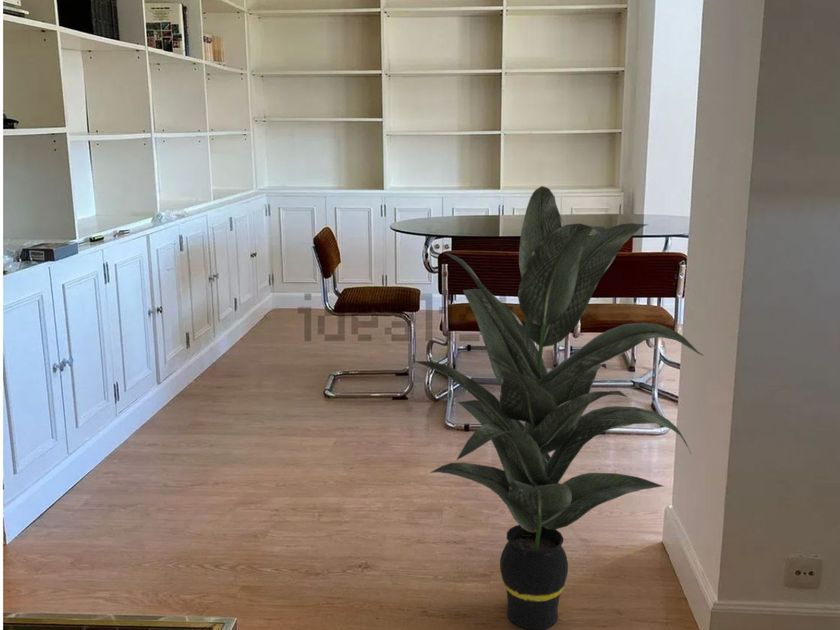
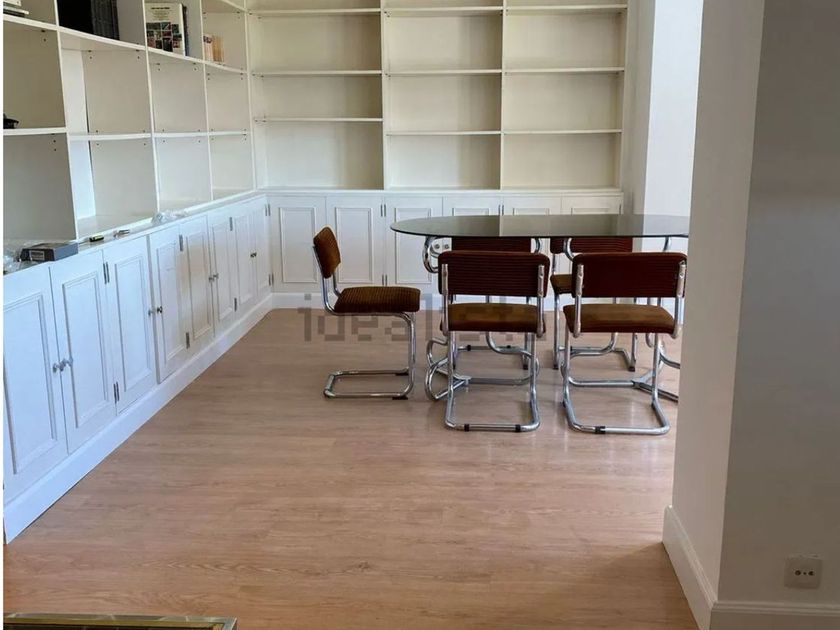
- indoor plant [413,185,705,630]
